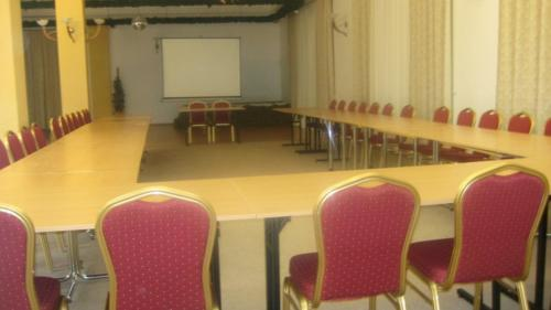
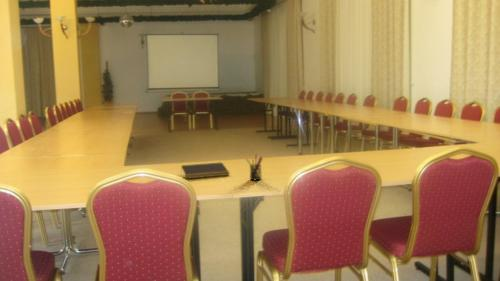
+ pen holder [246,153,264,181]
+ notepad [180,161,230,180]
